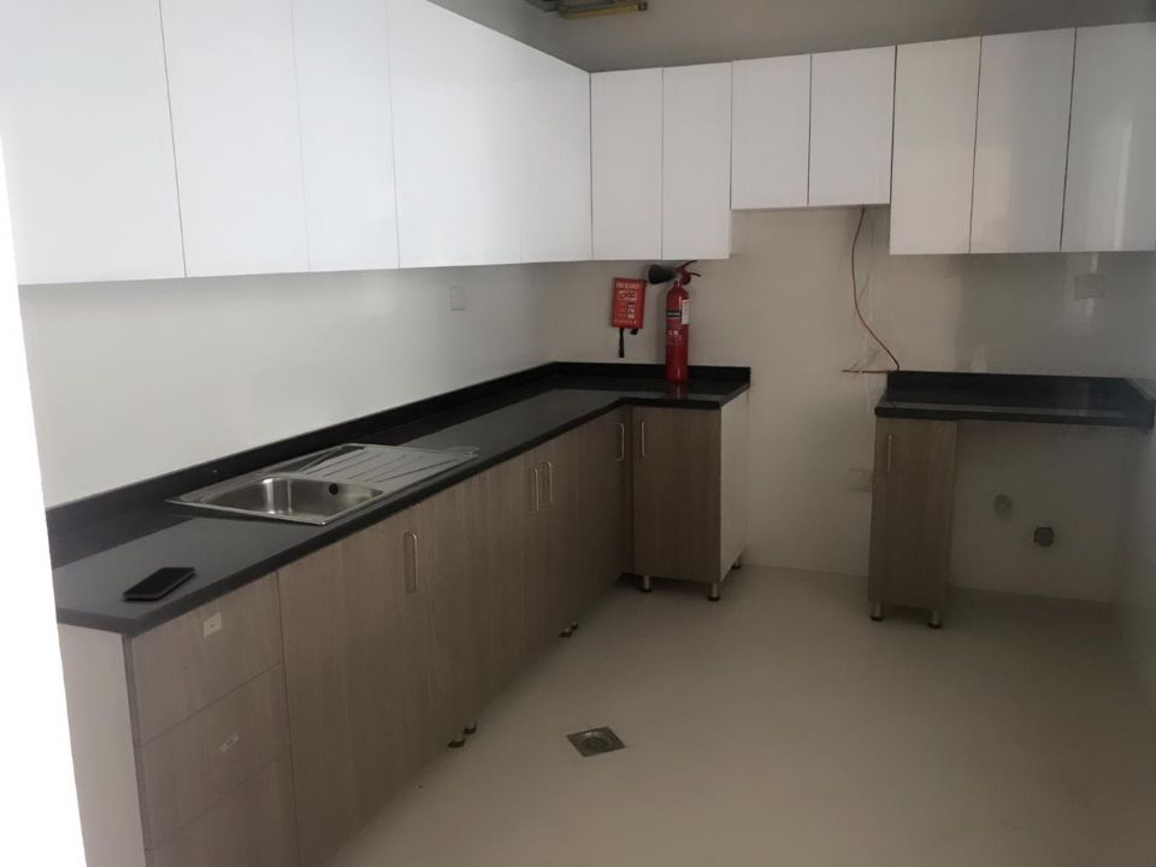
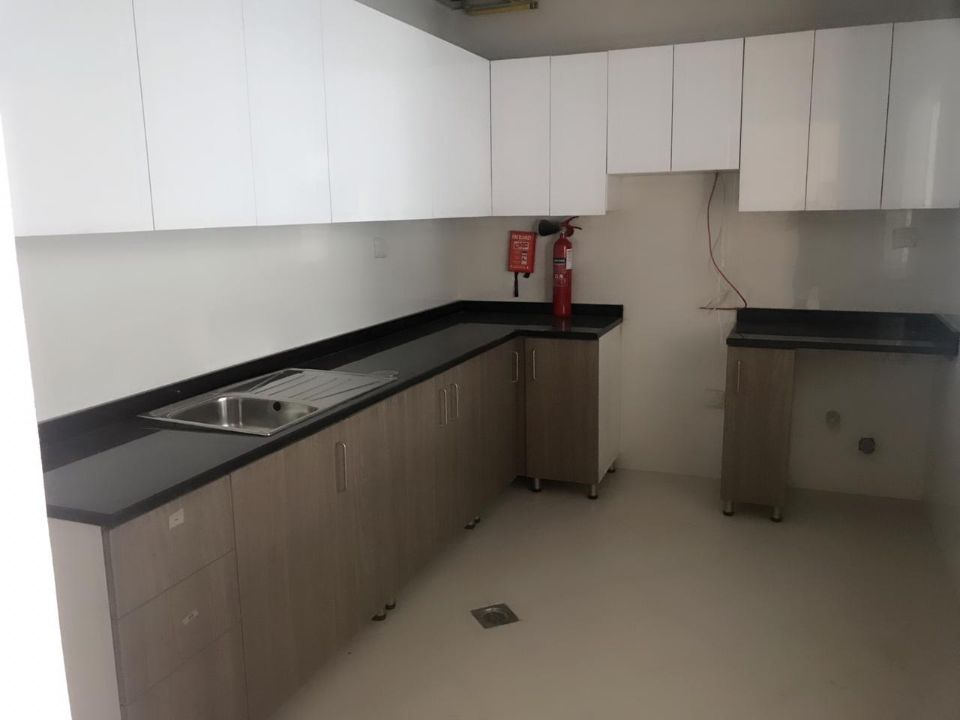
- smartphone [122,566,196,600]
